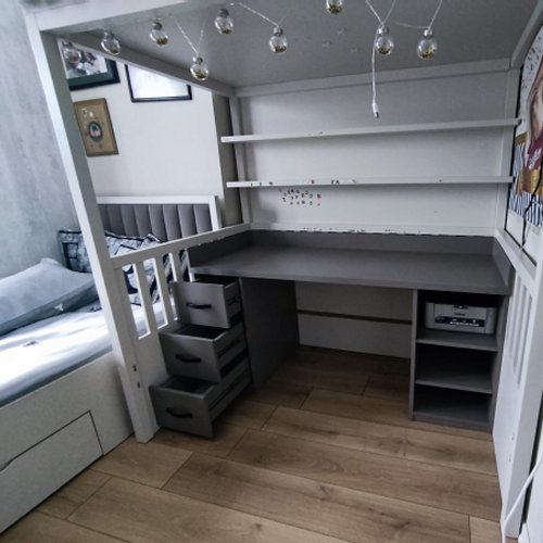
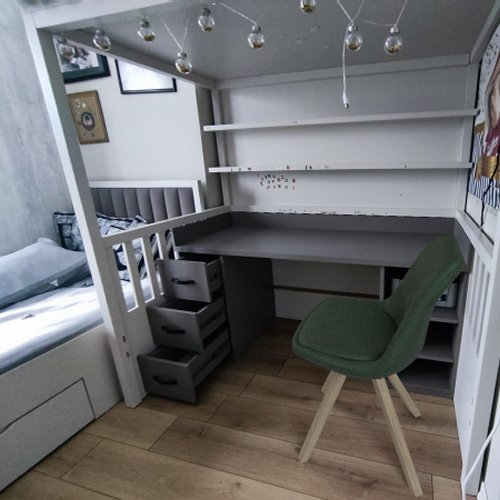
+ chair [291,232,465,498]
